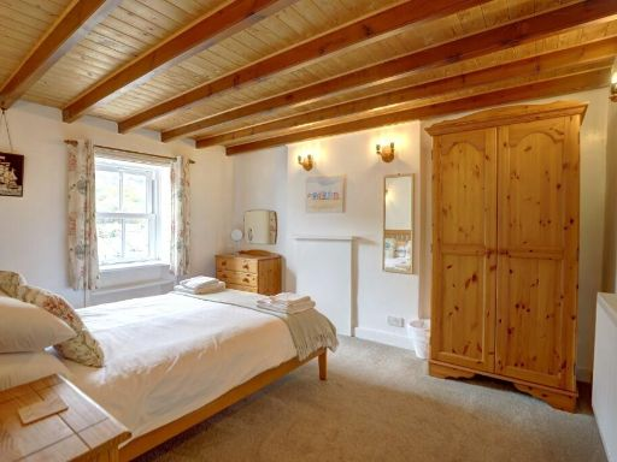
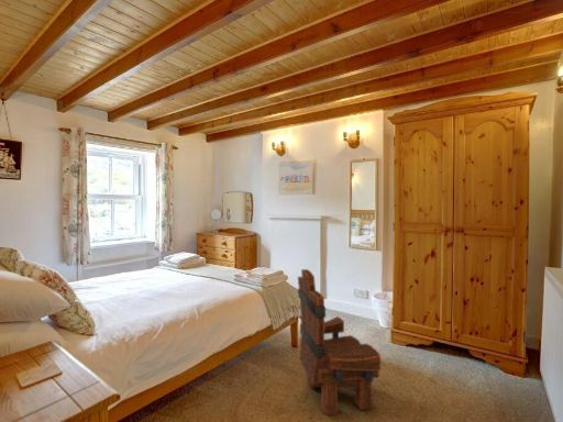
+ wooden chair [297,268,382,417]
